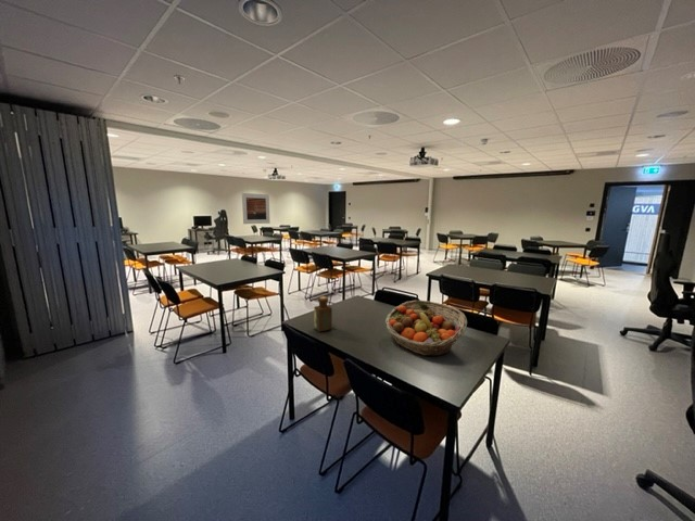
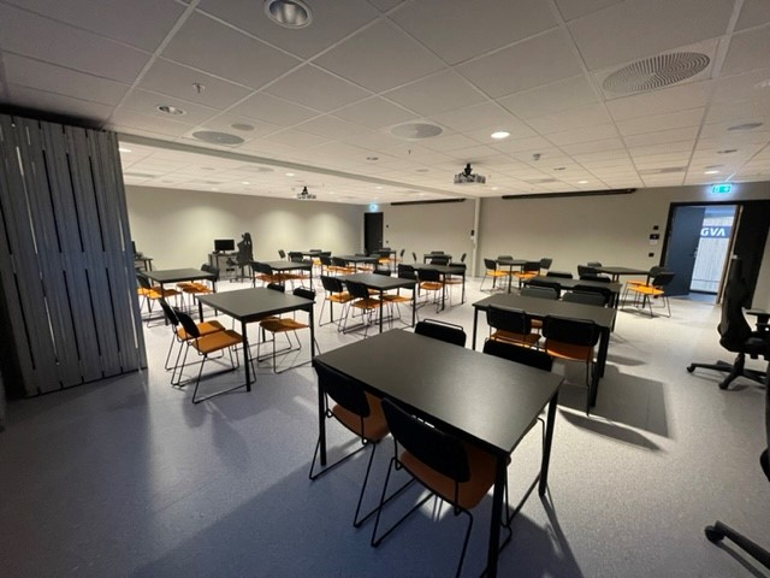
- fruit basket [384,300,468,357]
- bottle [313,295,333,333]
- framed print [241,192,271,225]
